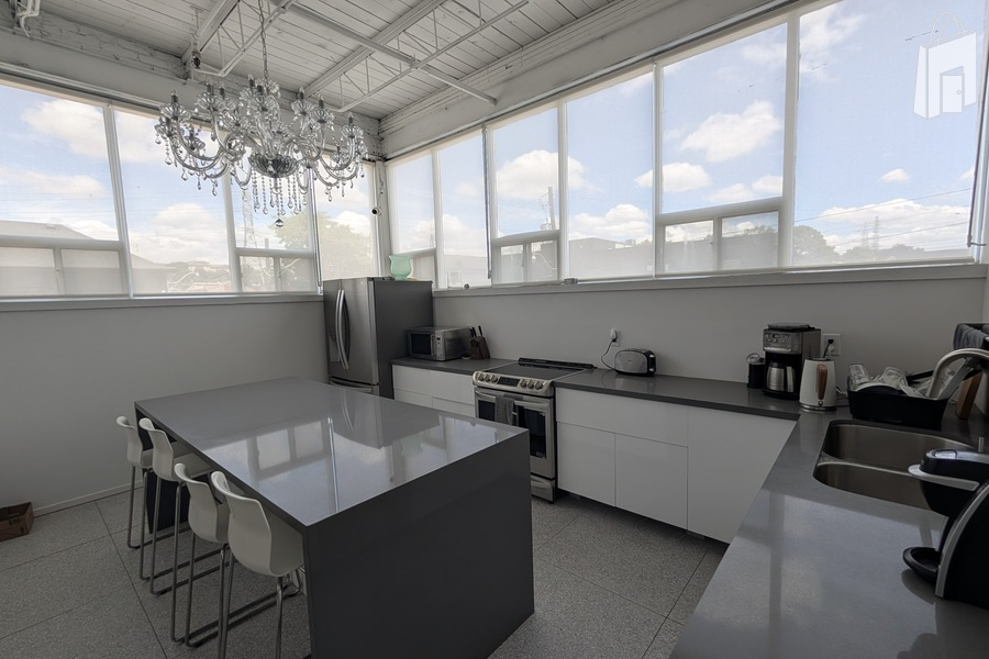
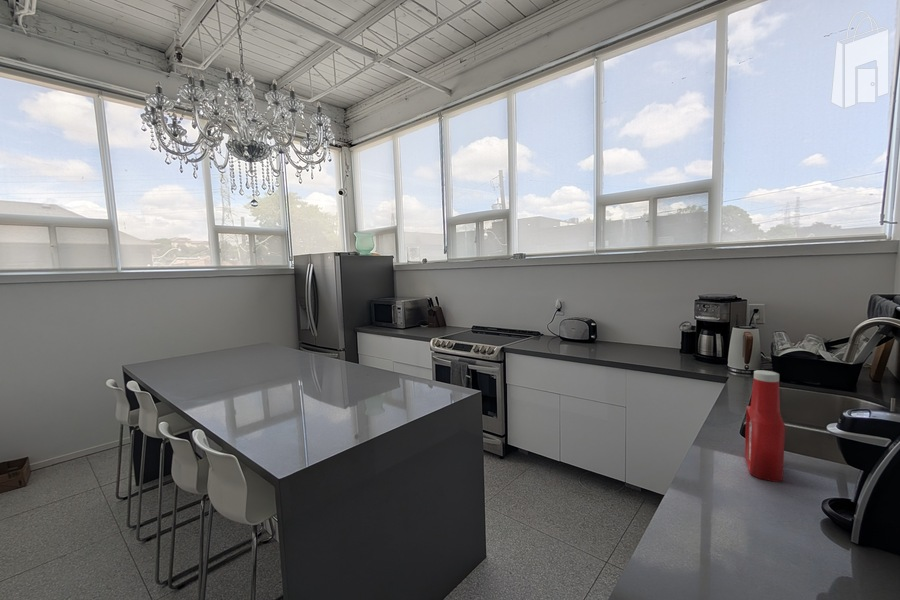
+ soap bottle [744,369,786,483]
